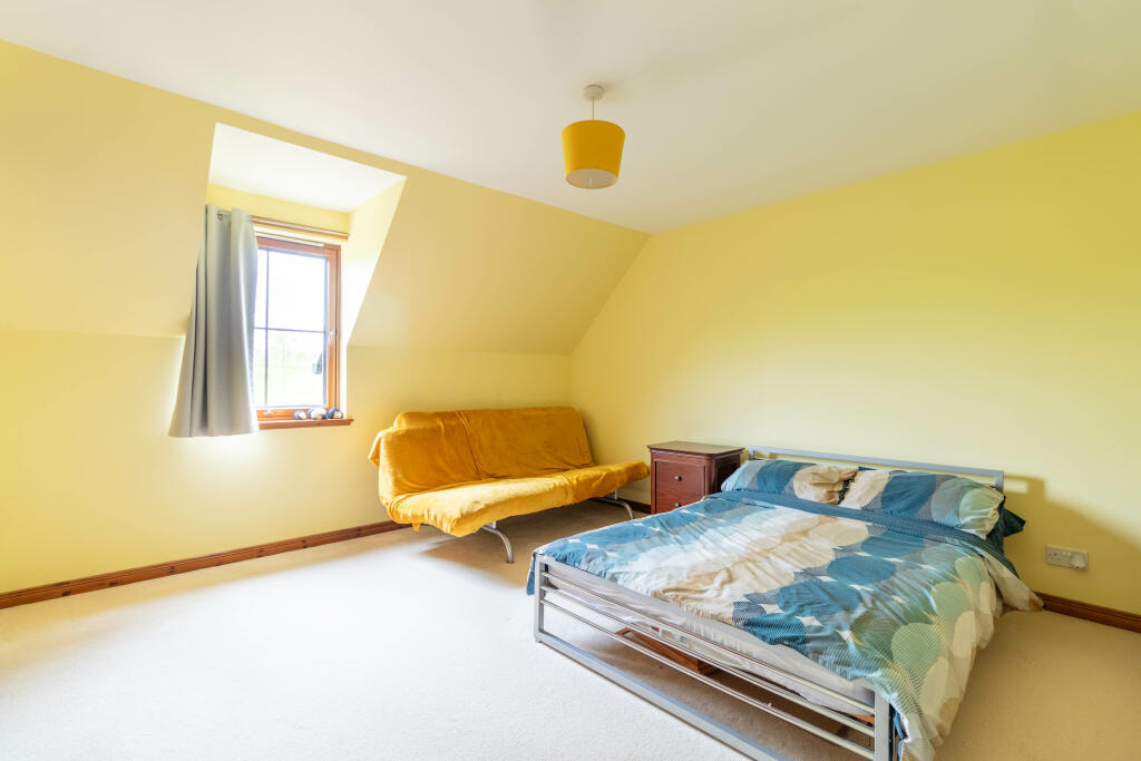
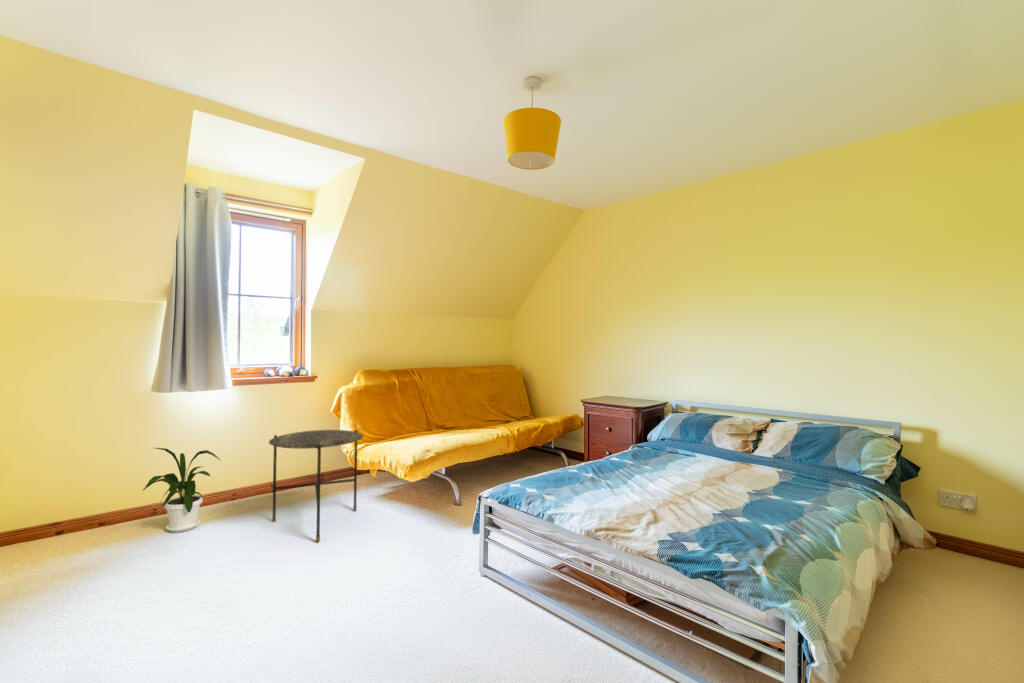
+ house plant [142,447,221,533]
+ side table [268,429,364,543]
